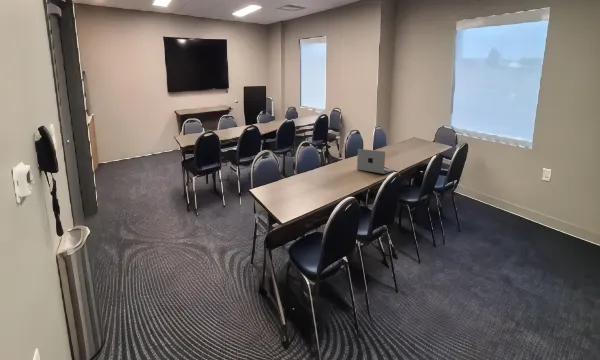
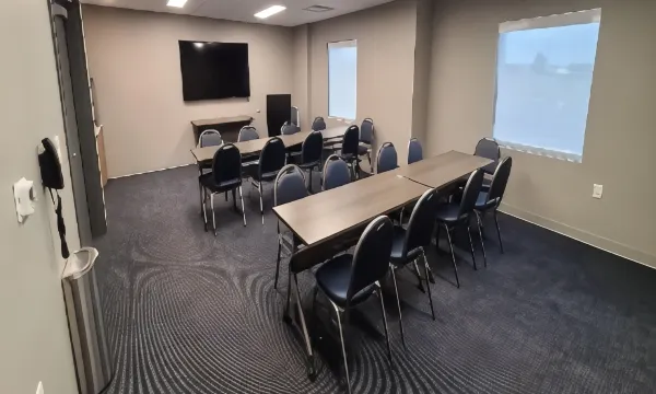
- laptop [356,148,395,174]
